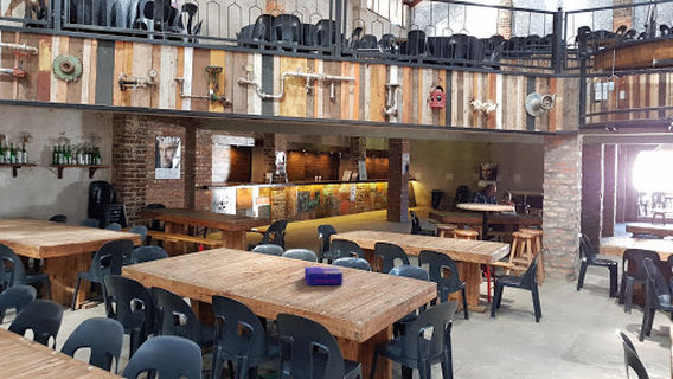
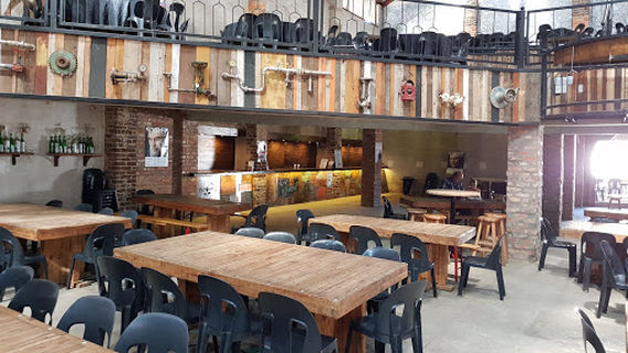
- board game [303,265,344,287]
